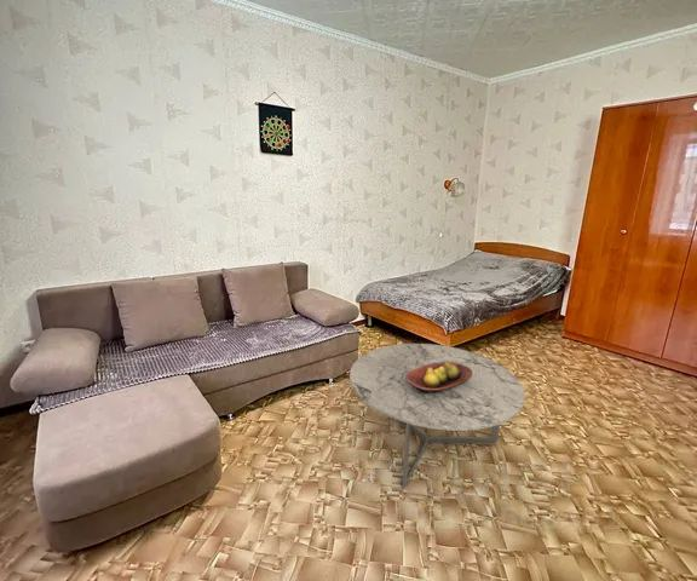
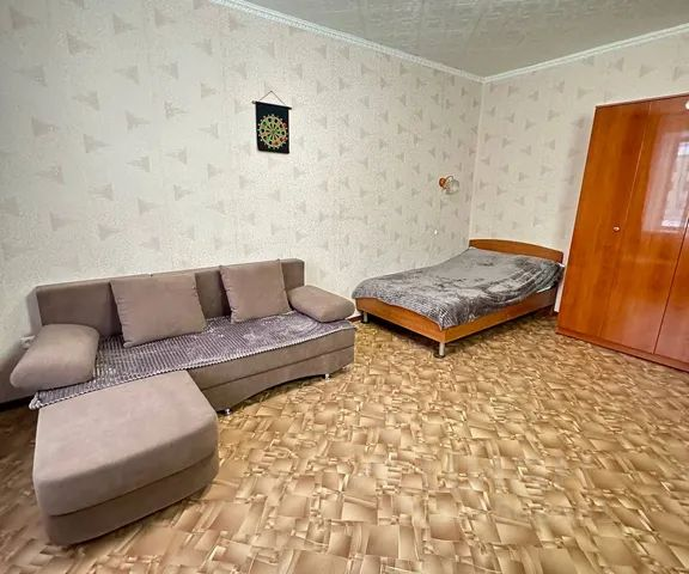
- coffee table [348,343,526,489]
- fruit bowl [405,361,472,393]
